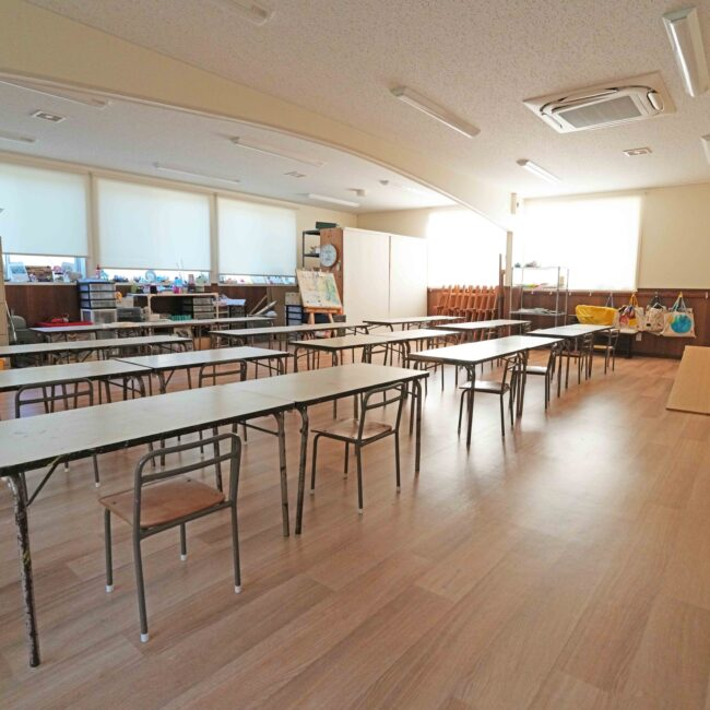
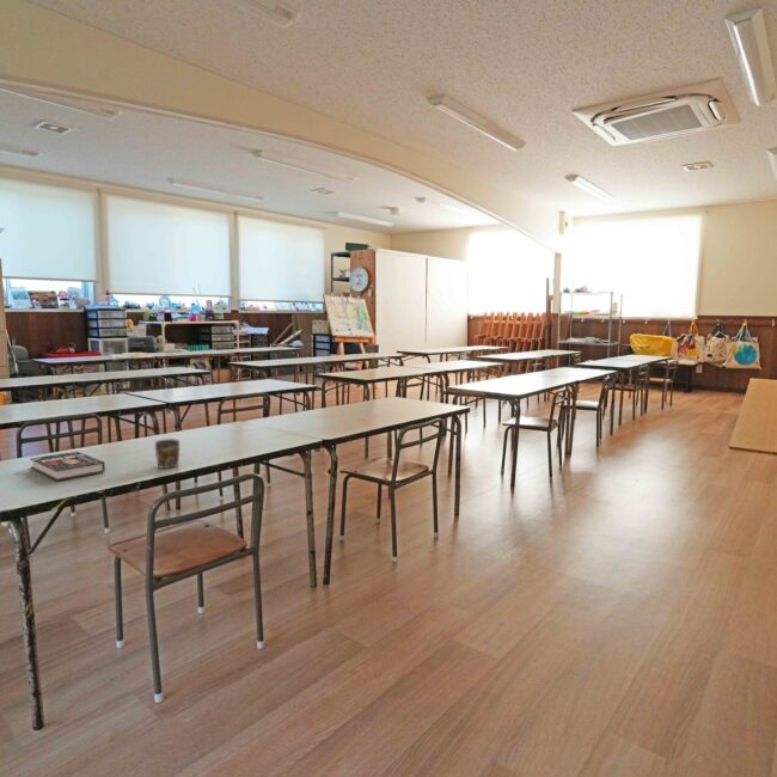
+ book [29,451,106,482]
+ mug [154,438,181,470]
